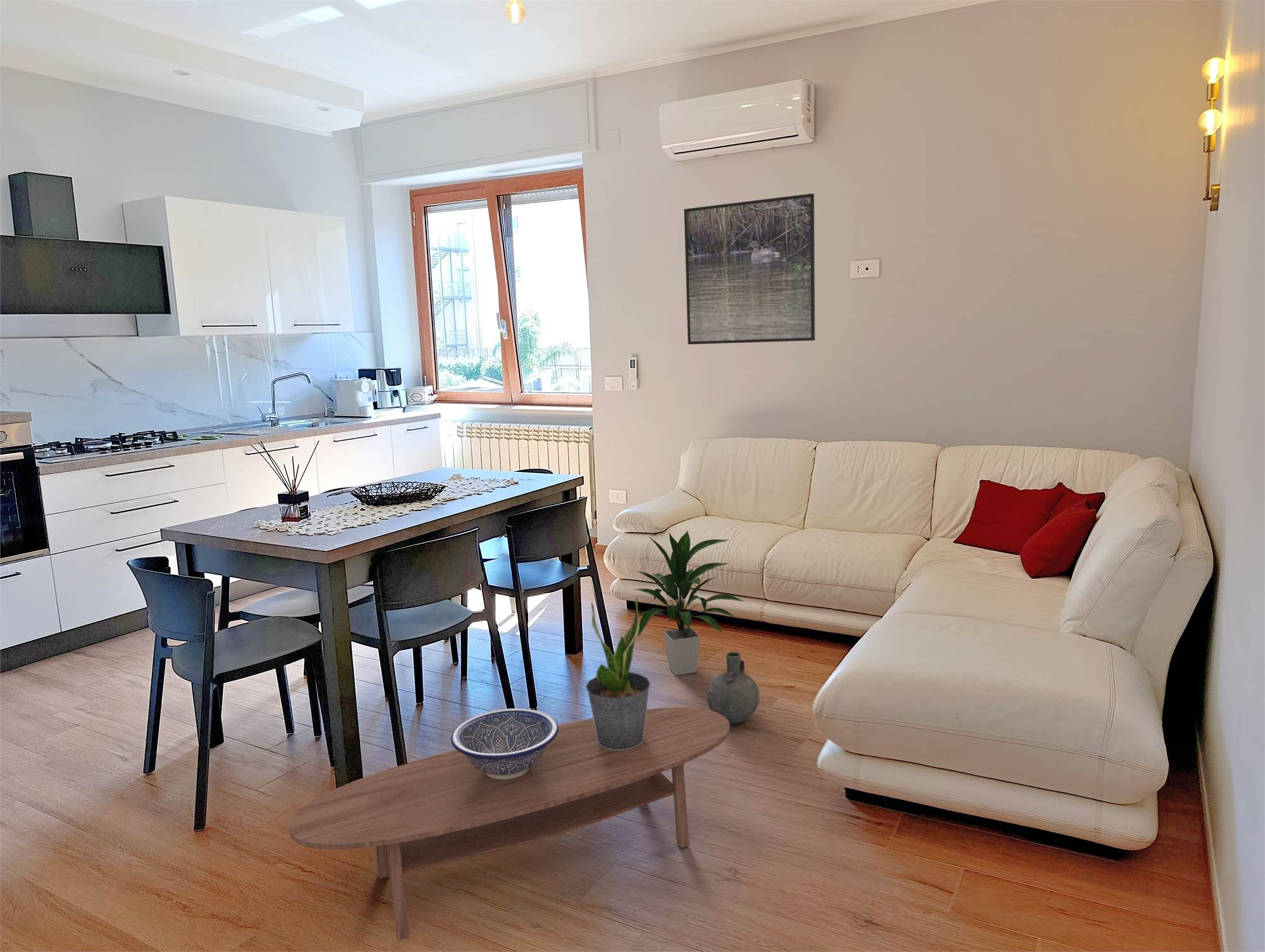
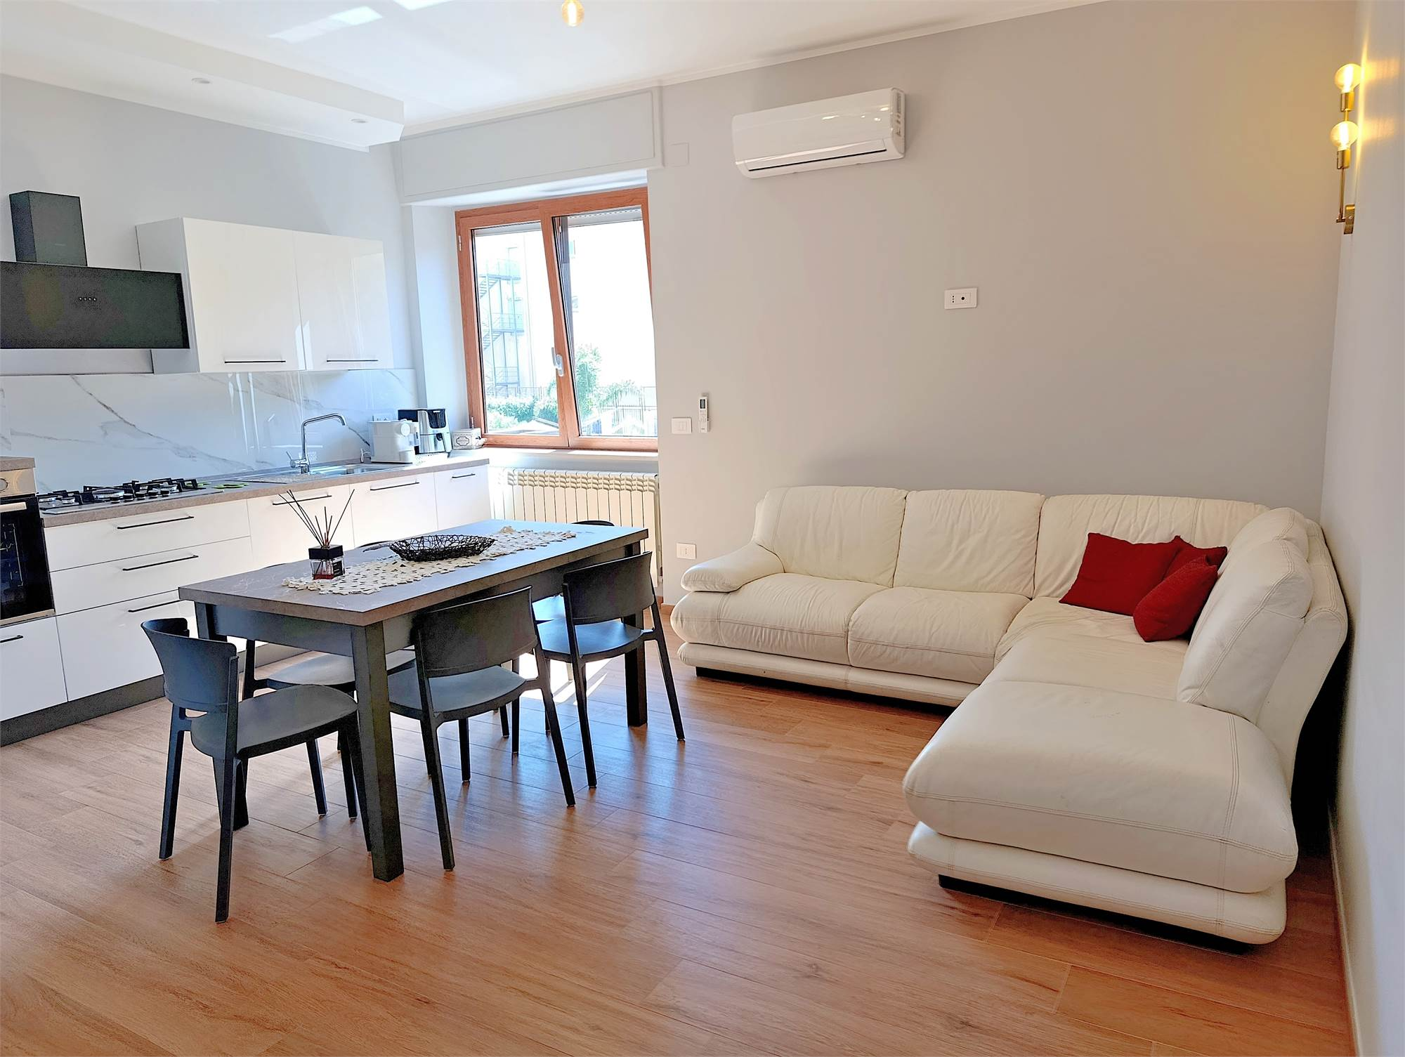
- potted plant [585,597,651,750]
- indoor plant [631,530,746,676]
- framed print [684,193,815,345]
- coffee table [288,707,731,940]
- decorative bowl [450,708,558,780]
- ceramic jug [706,652,760,724]
